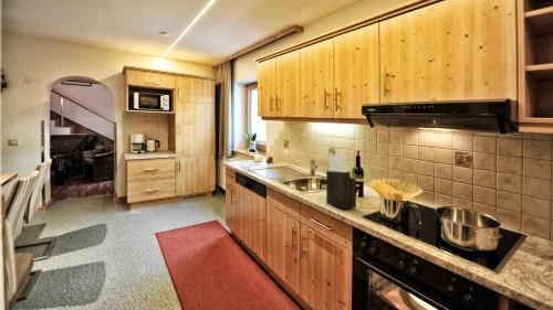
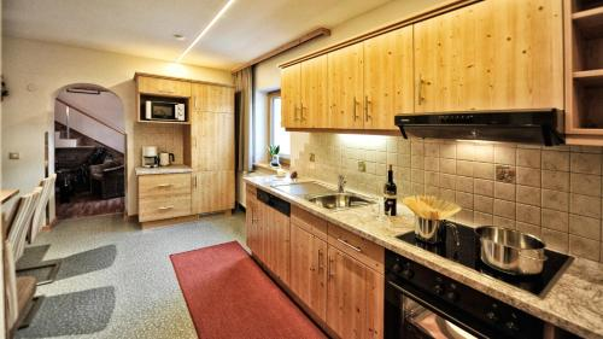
- knife block [325,153,357,210]
